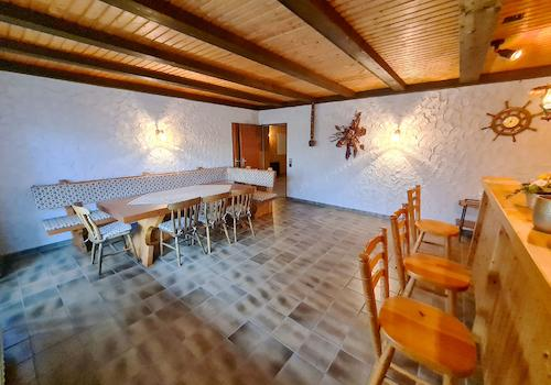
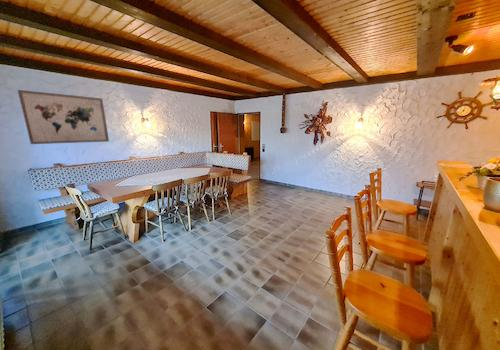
+ wall art [17,89,110,145]
